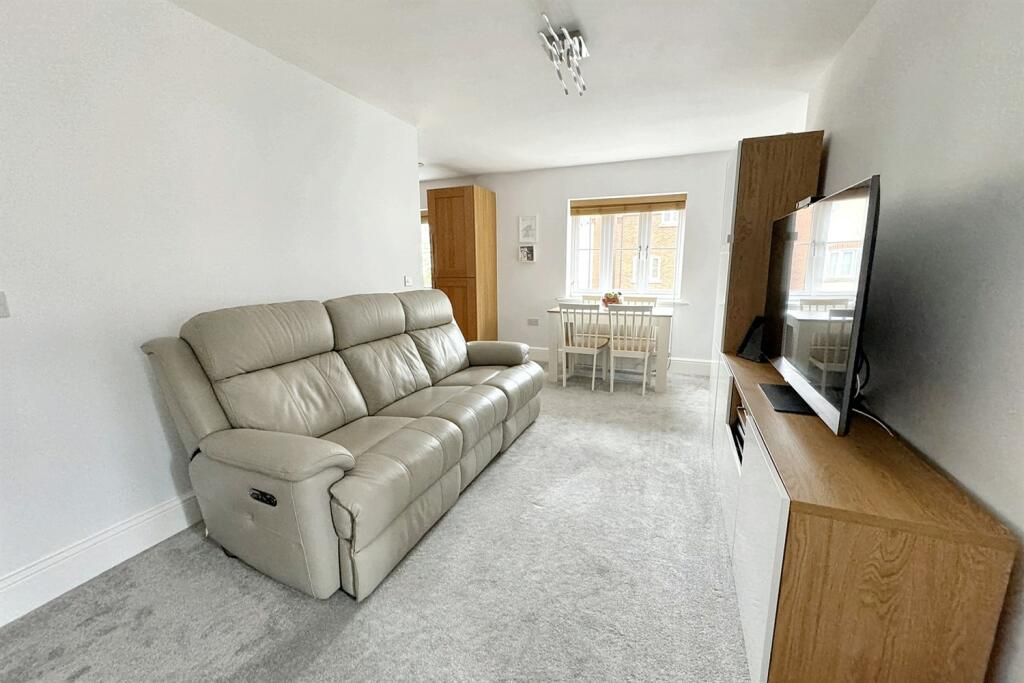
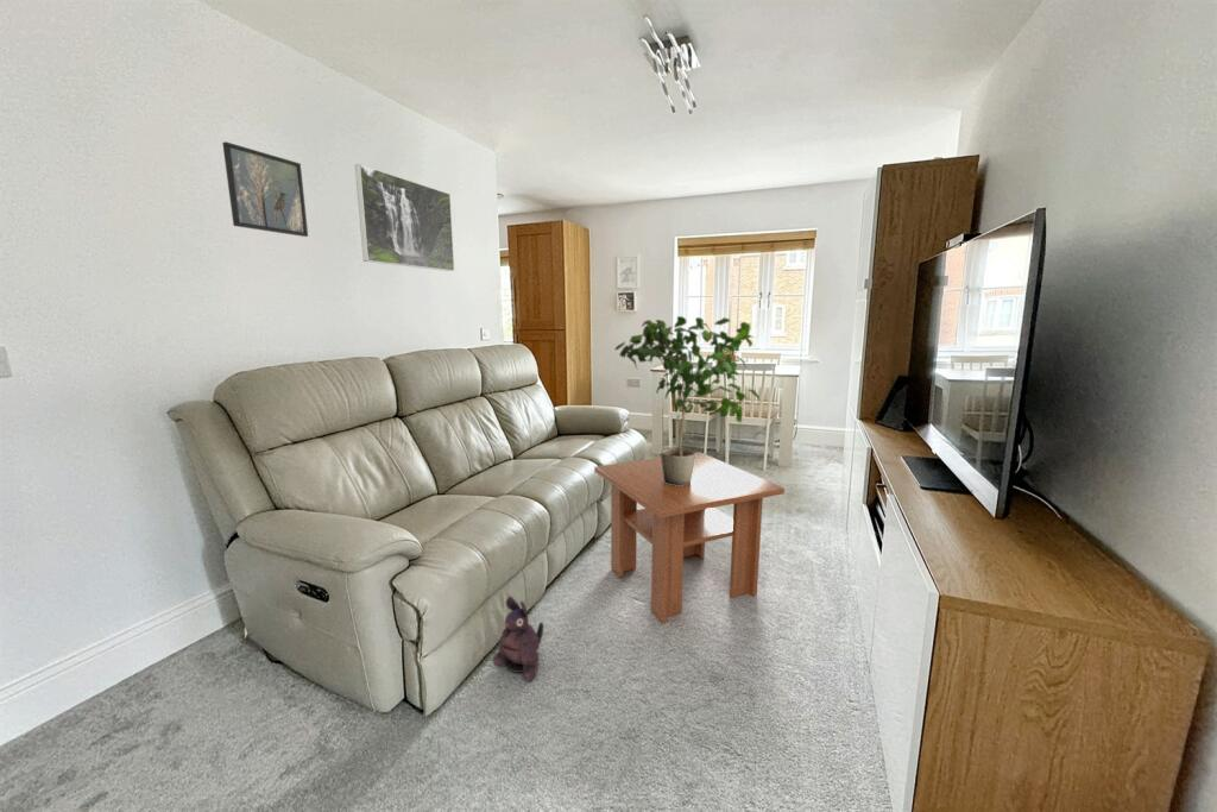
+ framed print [354,163,455,272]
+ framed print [221,140,309,238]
+ plush toy [491,594,544,682]
+ coffee table [593,452,786,625]
+ potted plant [613,315,761,486]
